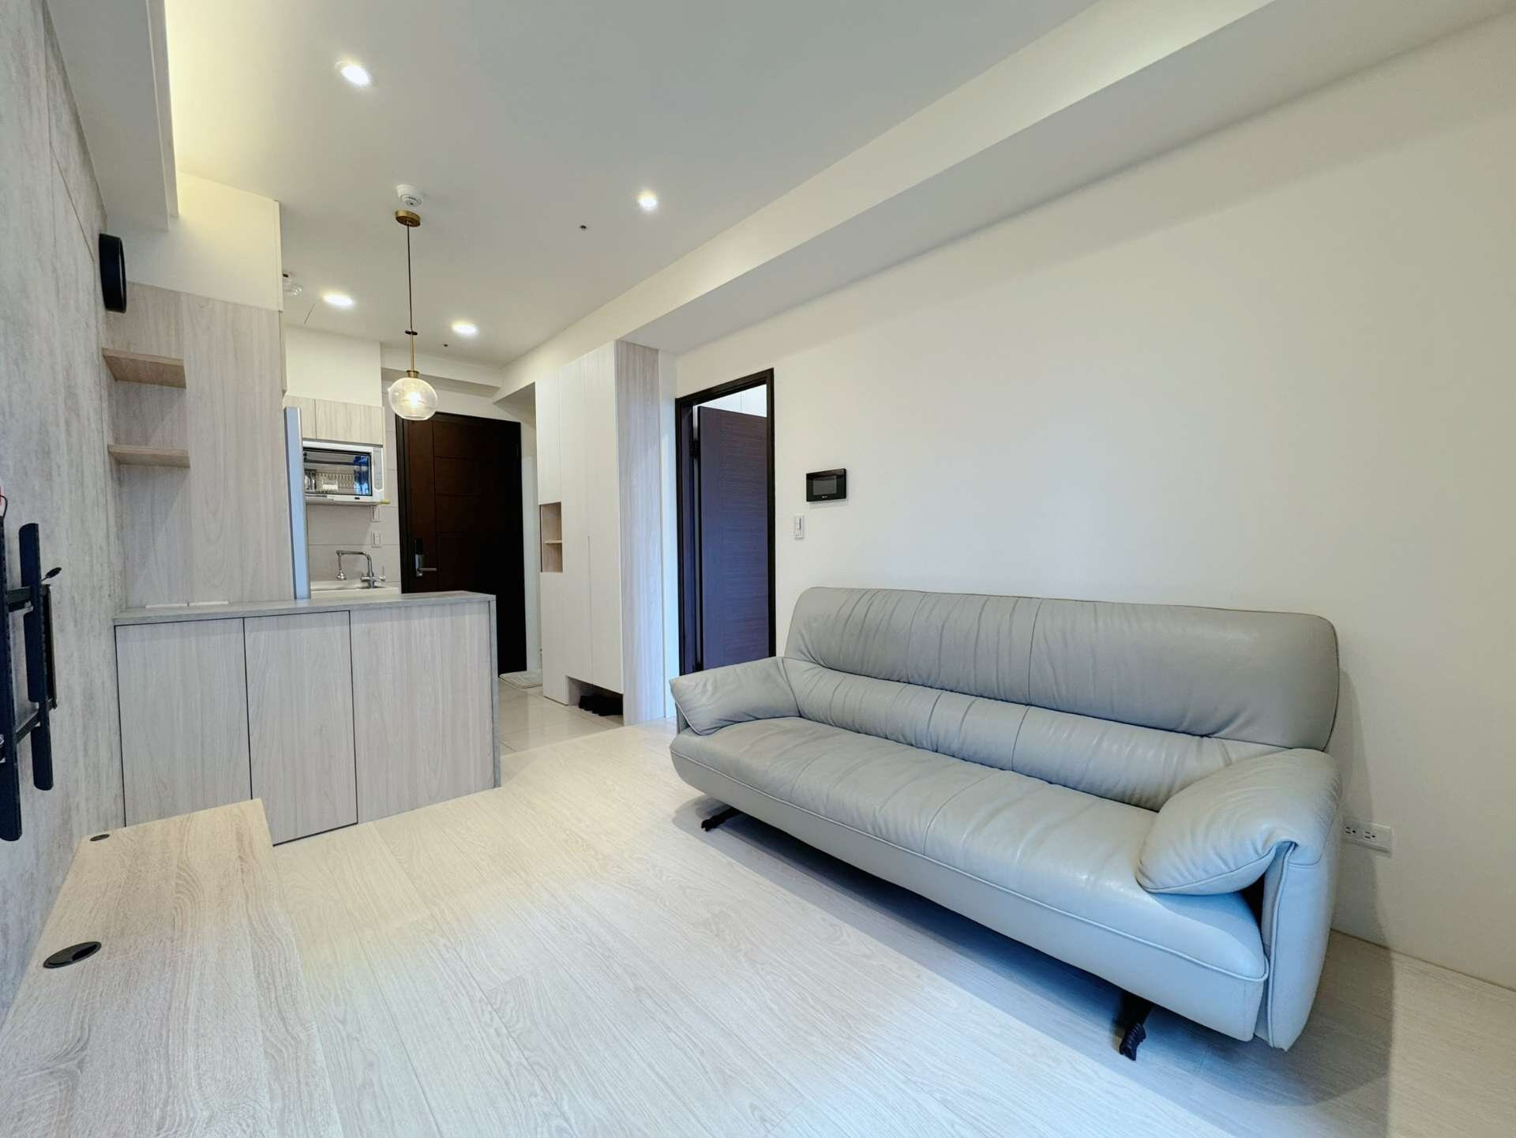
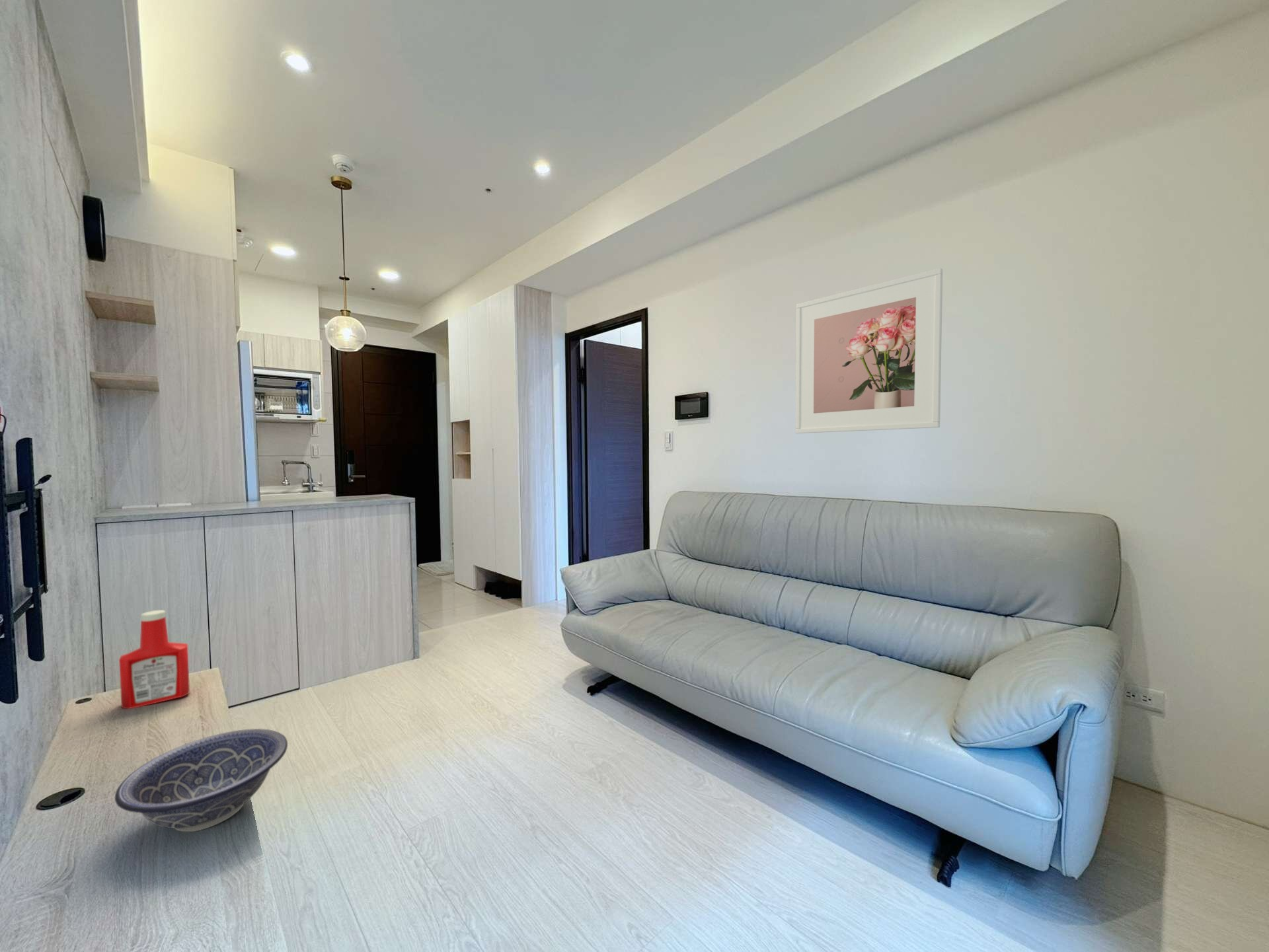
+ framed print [795,268,943,434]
+ decorative bowl [114,728,288,832]
+ soap bottle [118,609,190,710]
